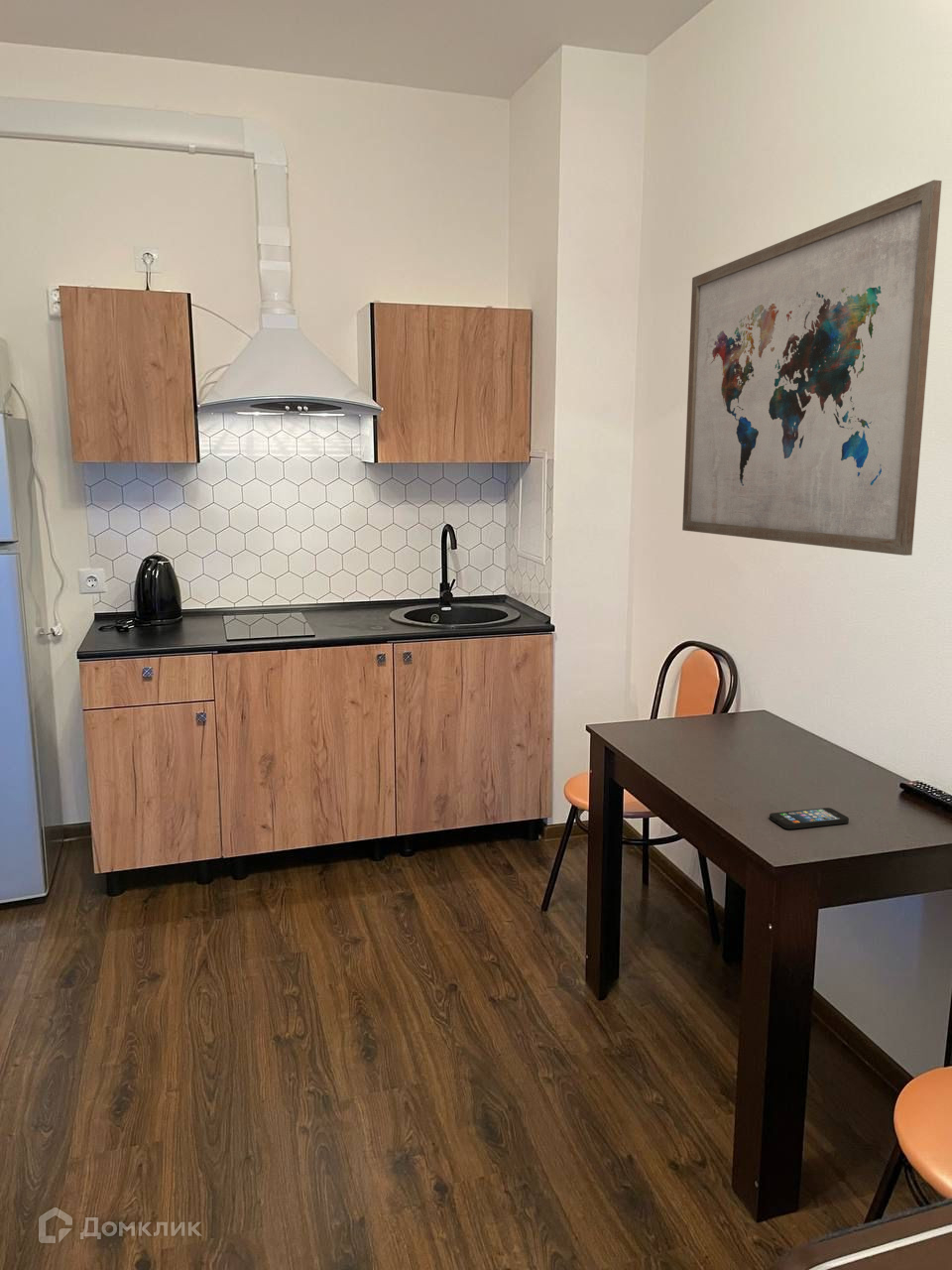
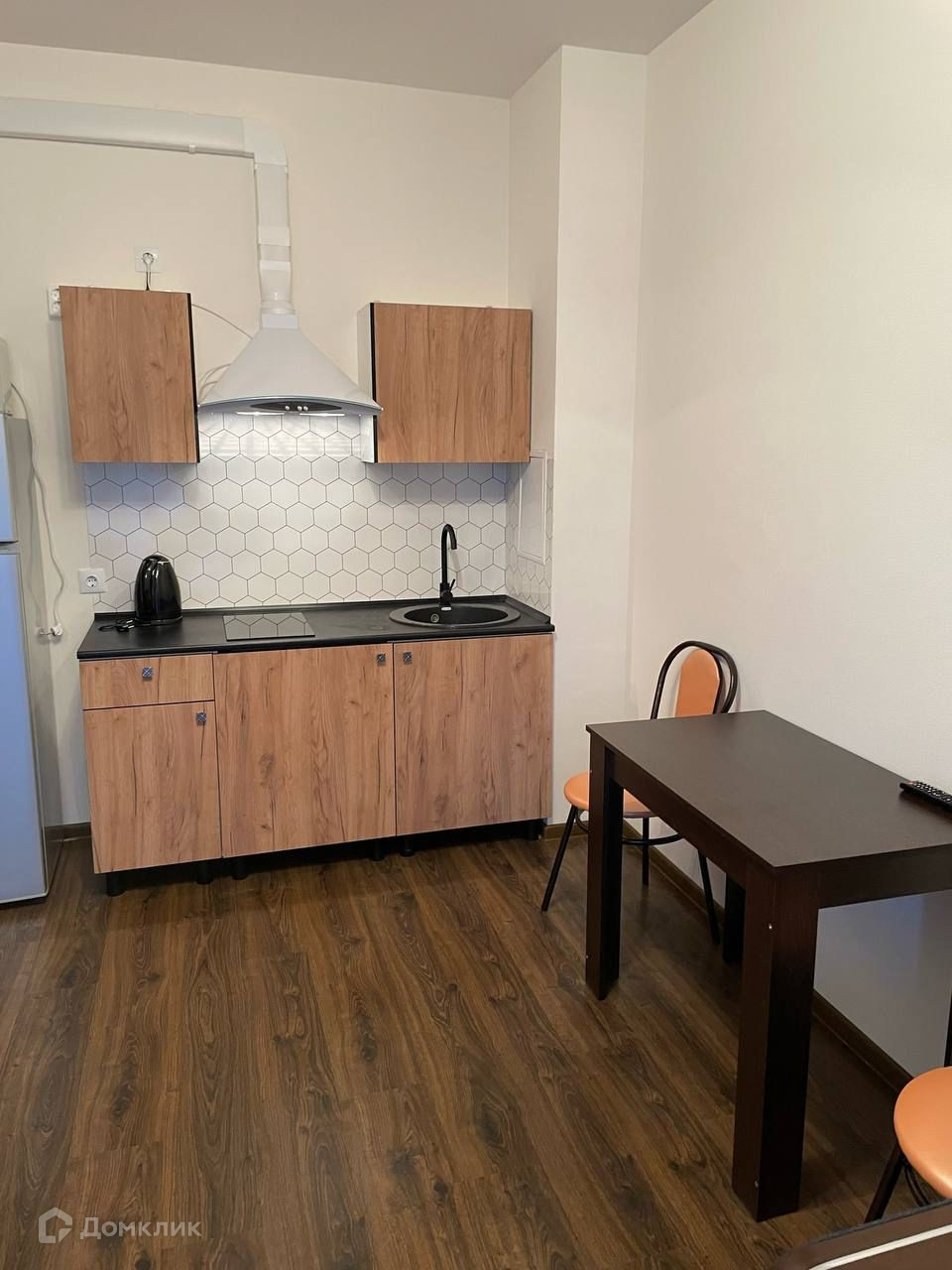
- smartphone [769,807,850,829]
- wall art [681,179,943,557]
